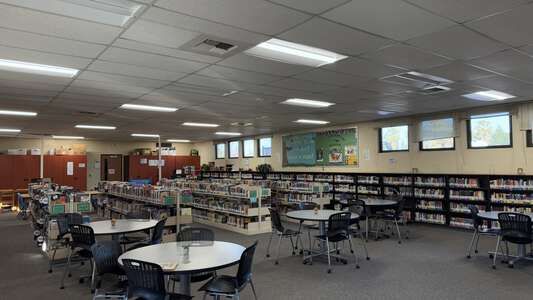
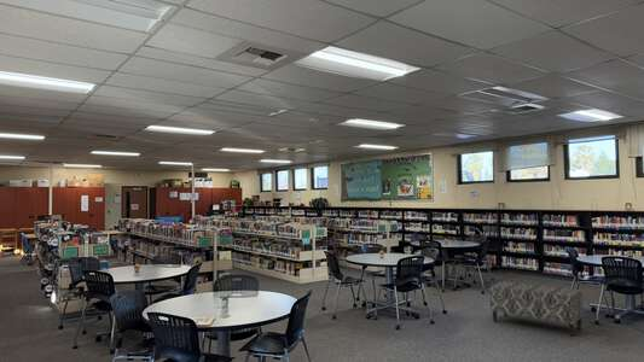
+ bench [488,280,585,338]
